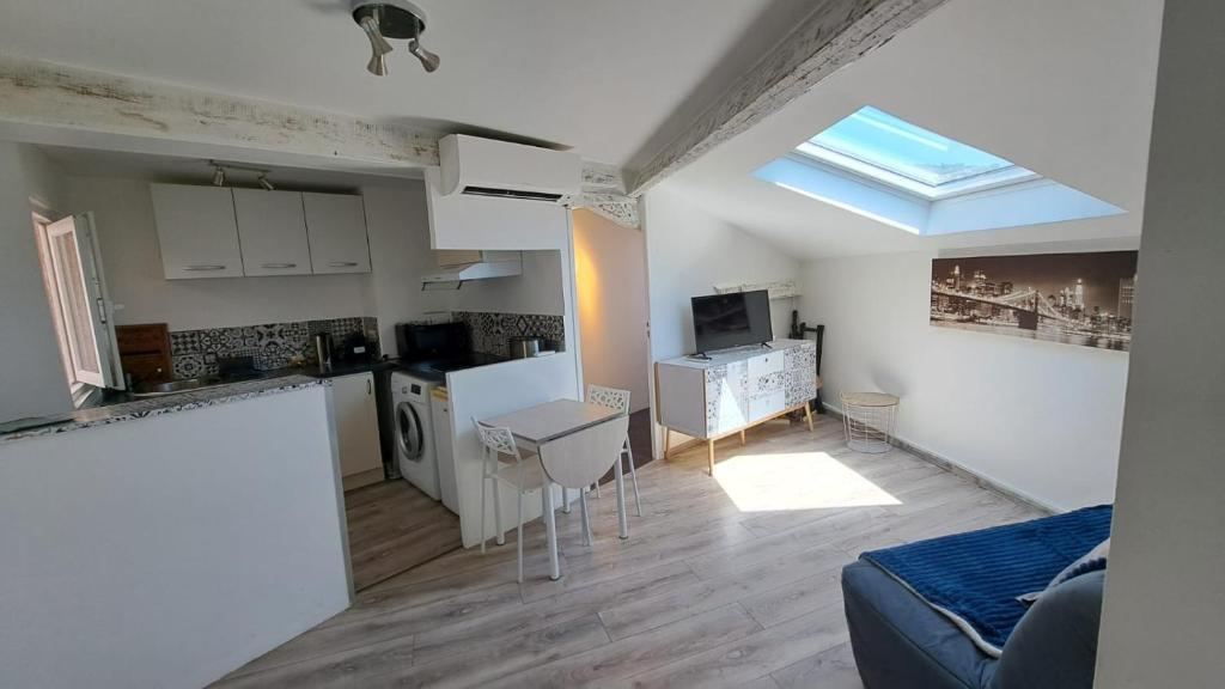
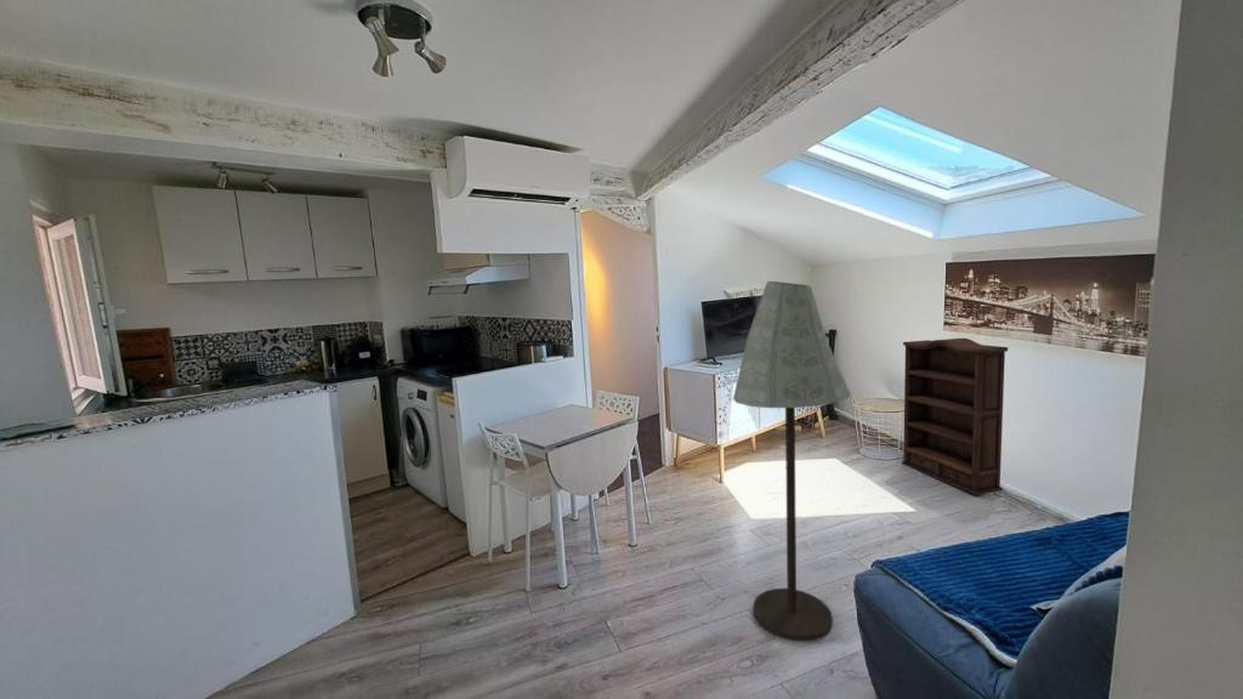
+ bookshelf [901,337,1009,496]
+ floor lamp [732,280,852,642]
